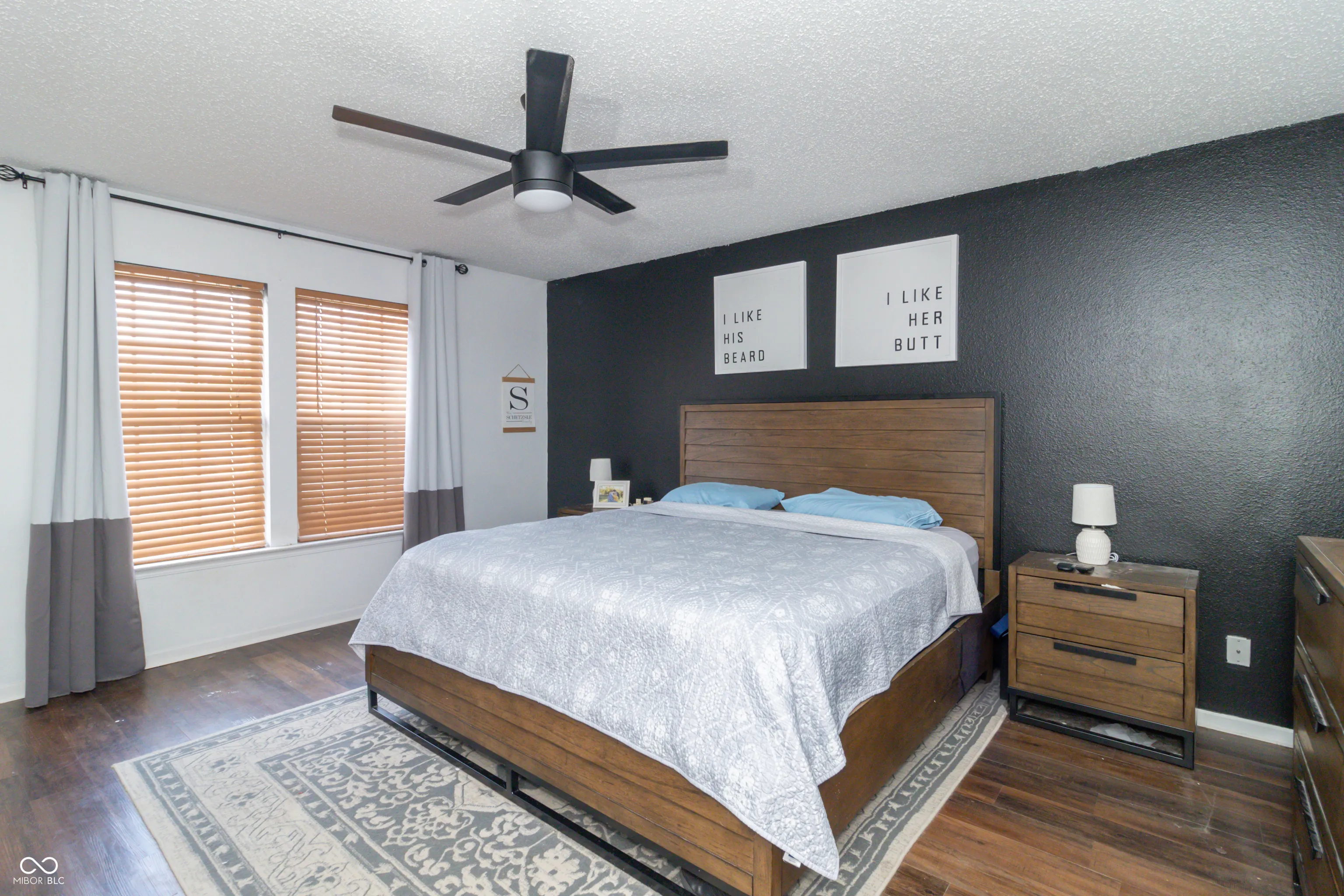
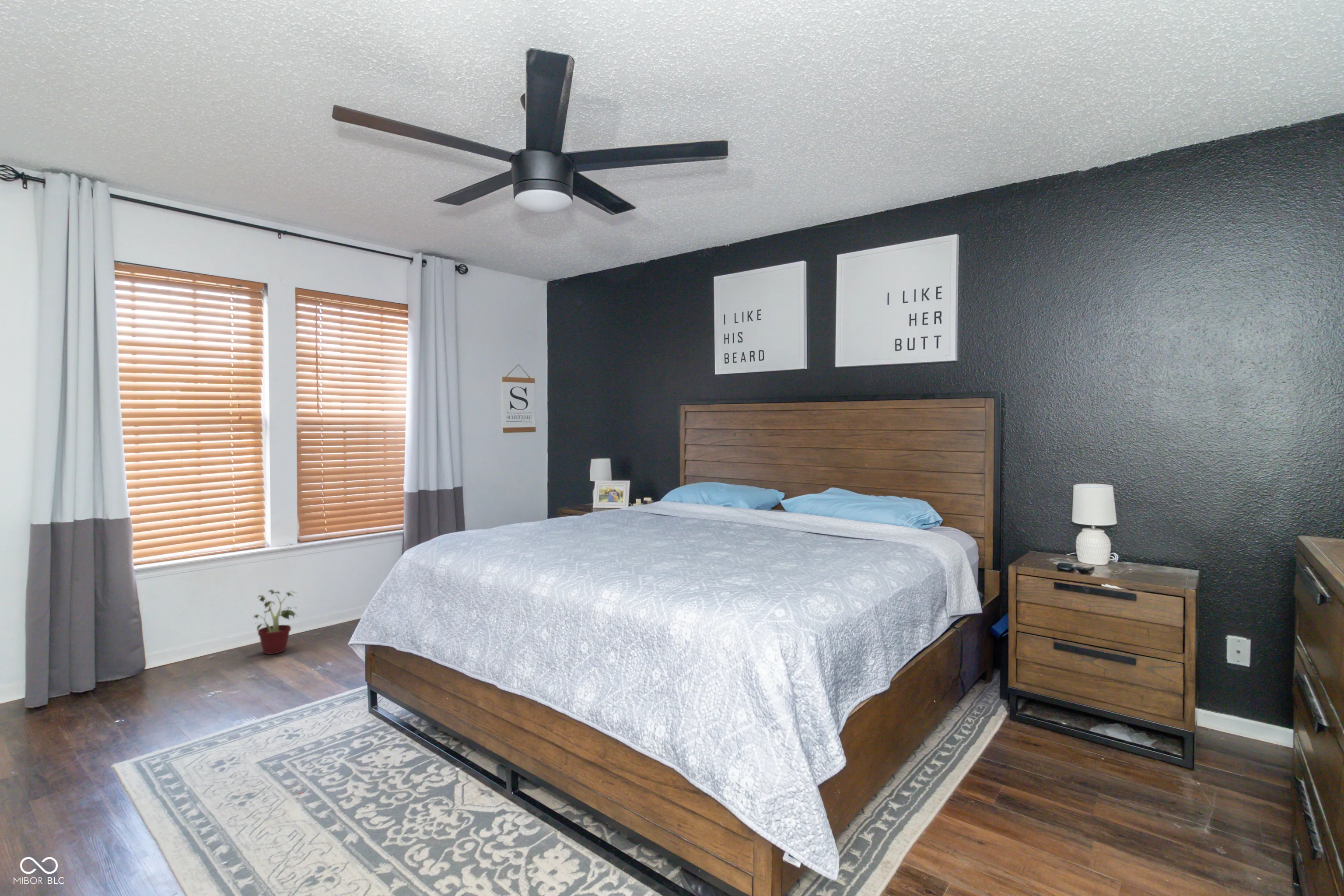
+ potted plant [252,589,298,655]
